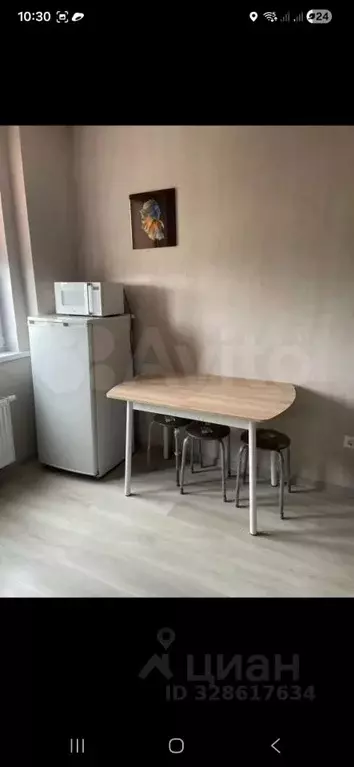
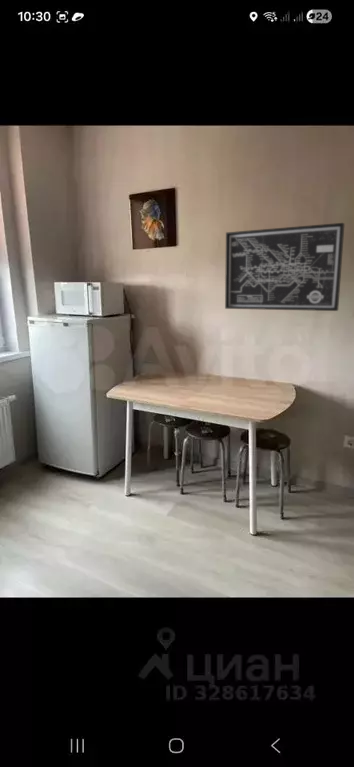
+ wall art [224,222,346,312]
